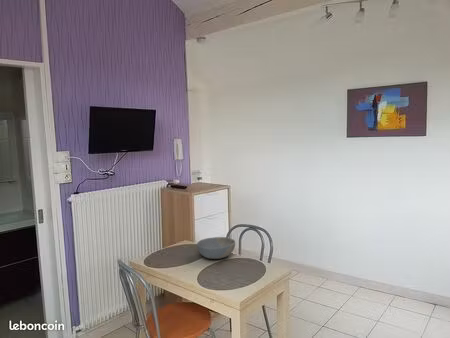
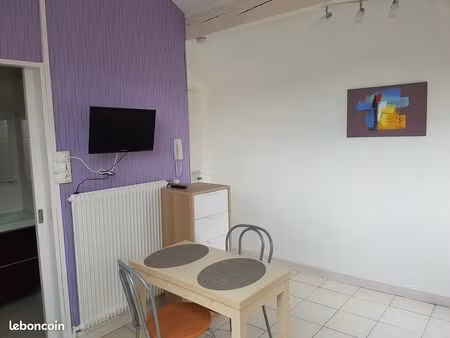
- bowl [196,236,236,260]
